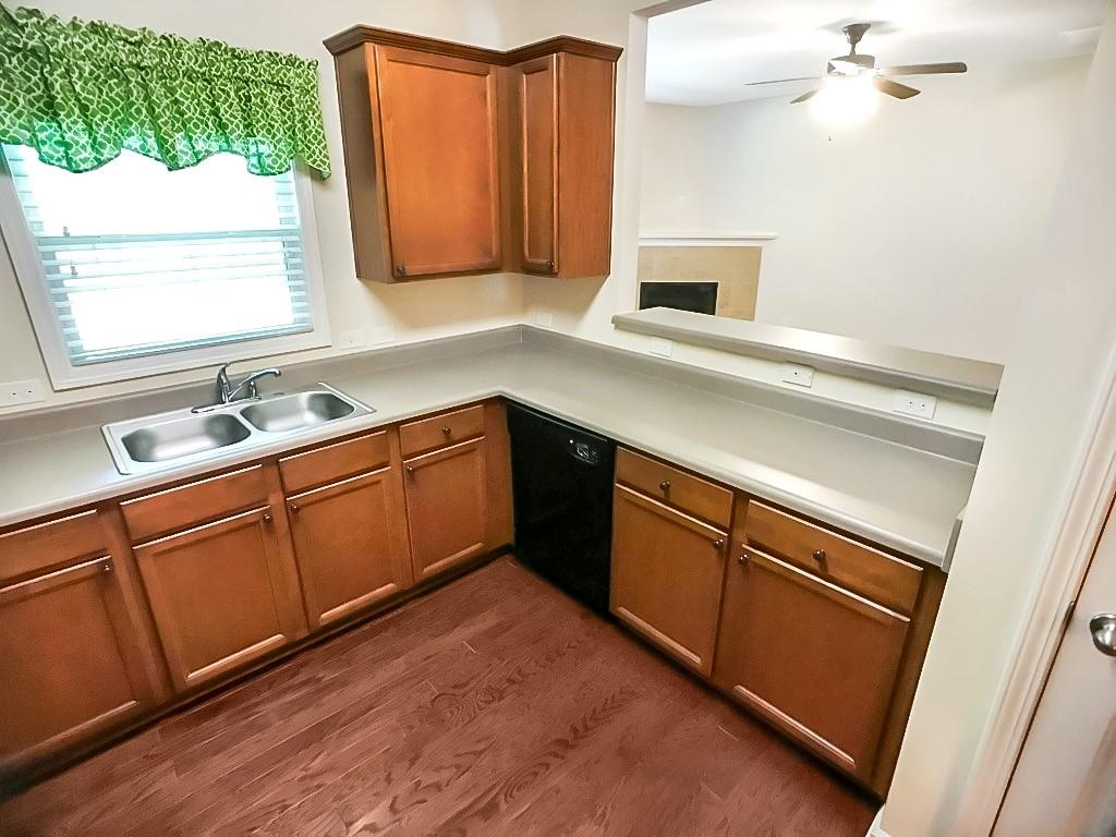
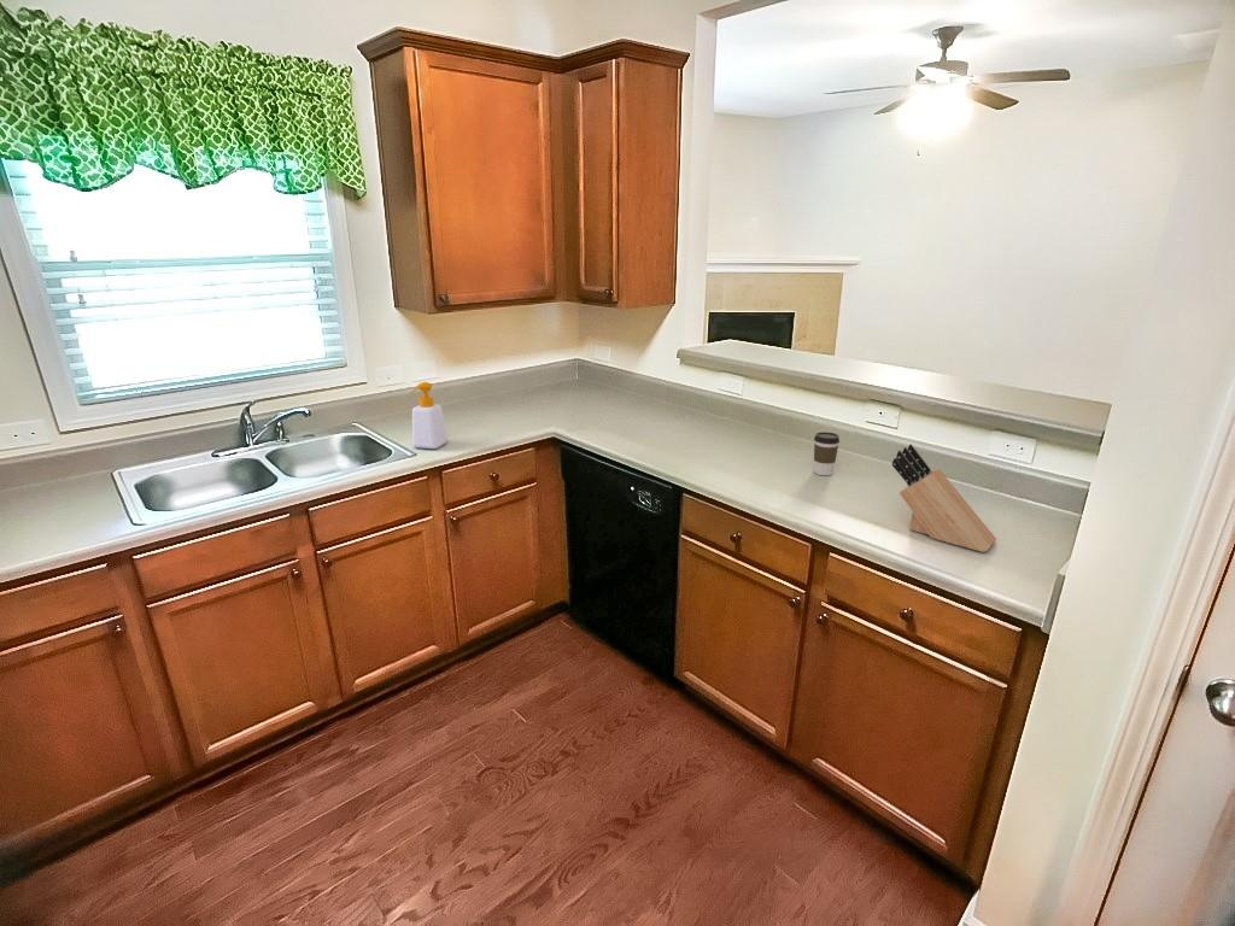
+ coffee cup [813,430,841,476]
+ soap bottle [410,381,449,450]
+ knife block [891,444,997,553]
